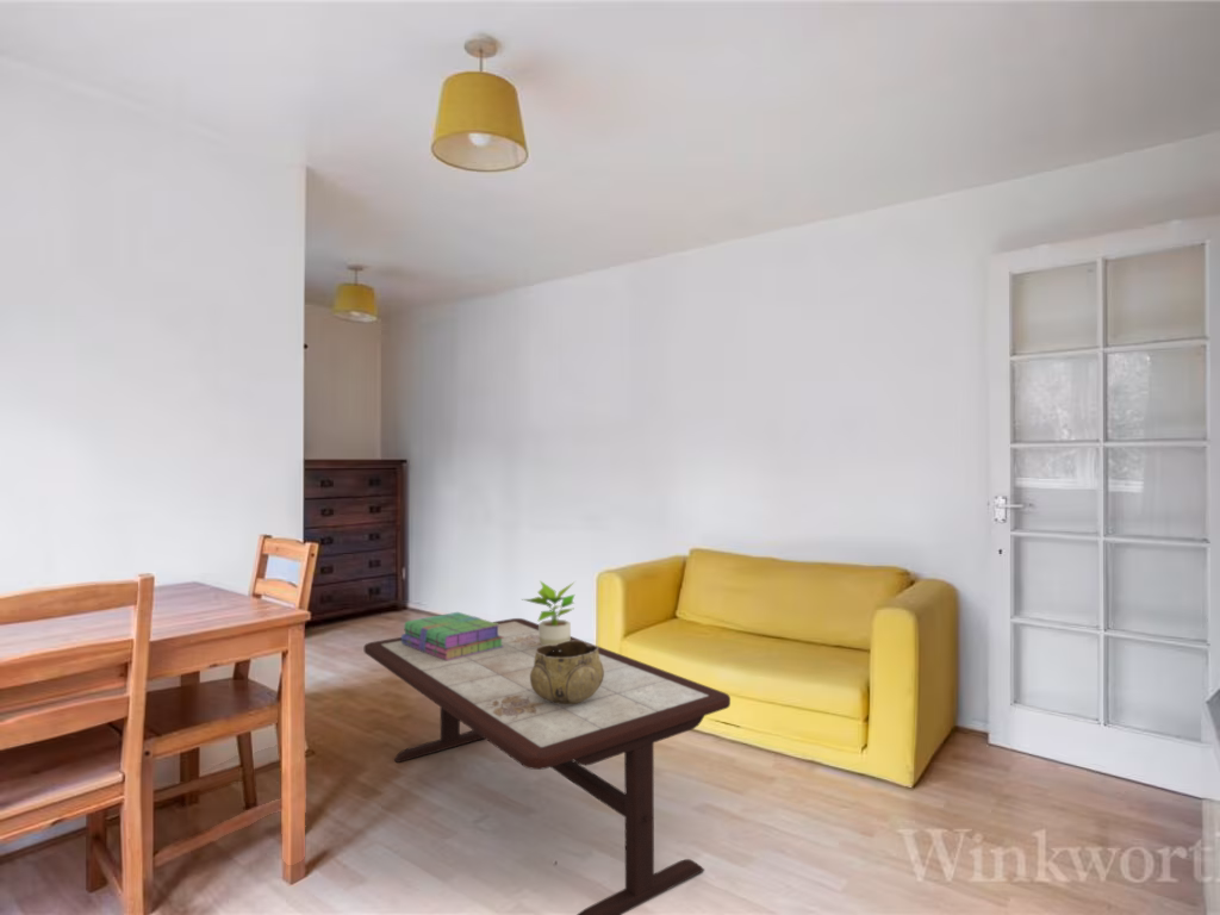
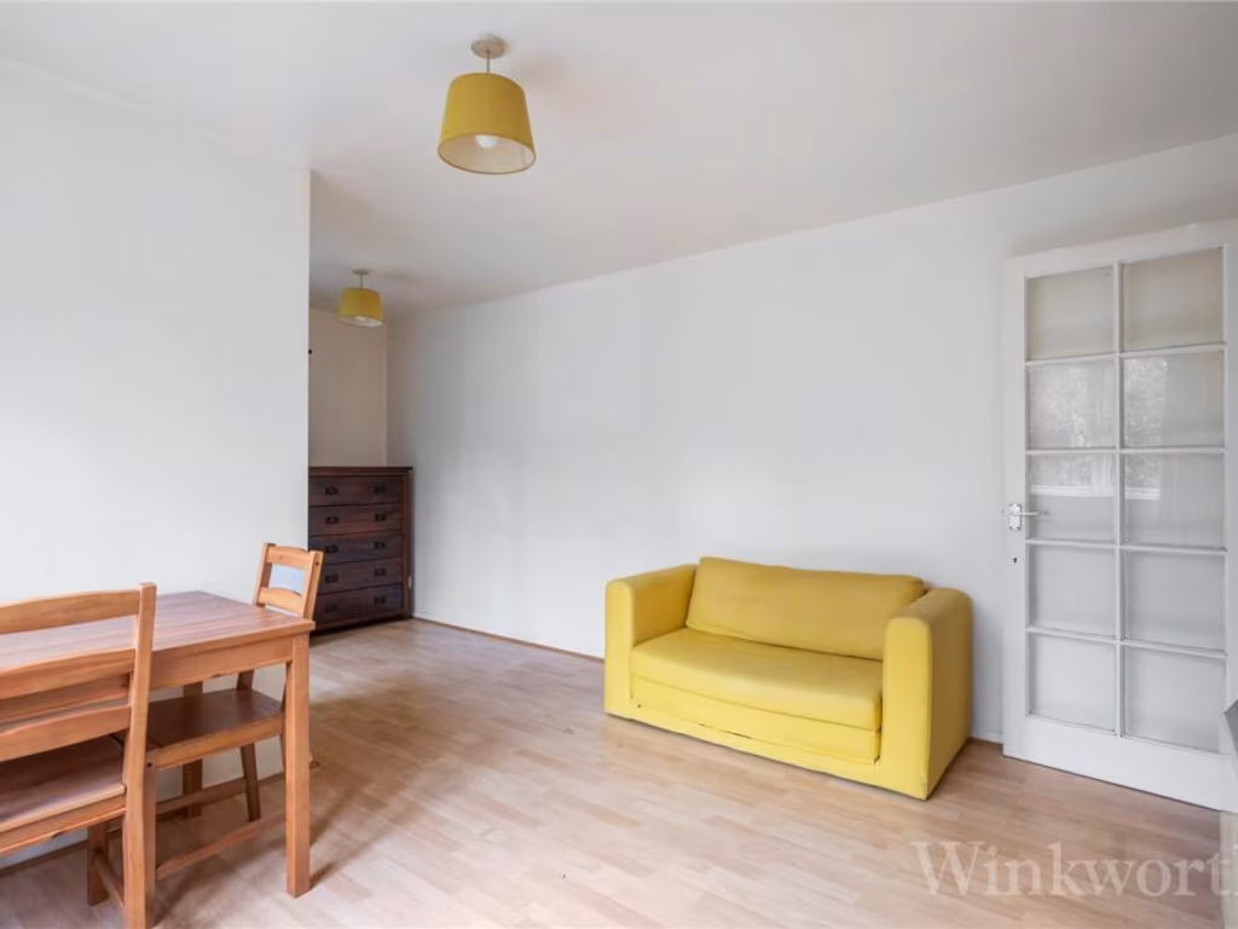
- coffee table [363,617,732,915]
- potted plant [522,579,577,646]
- decorative bowl [530,640,604,704]
- stack of books [400,611,504,660]
